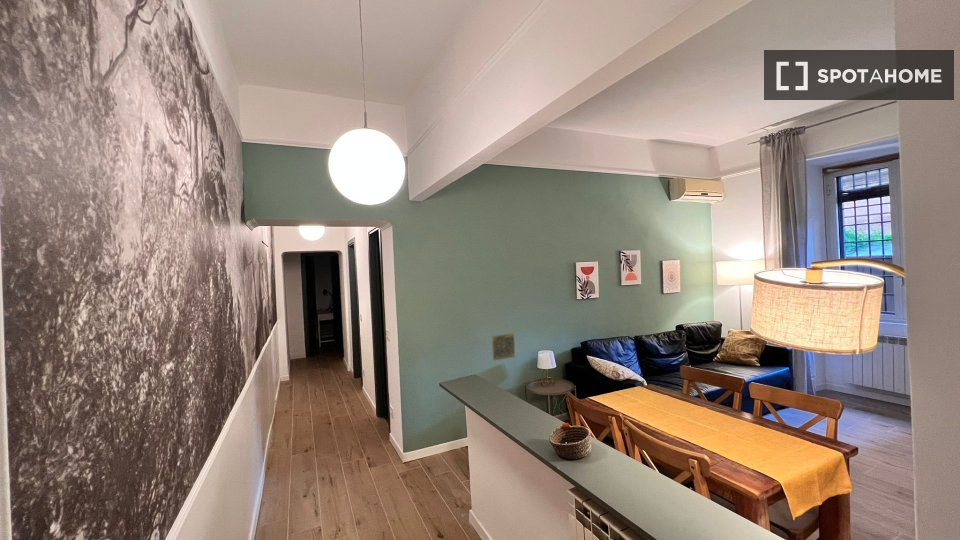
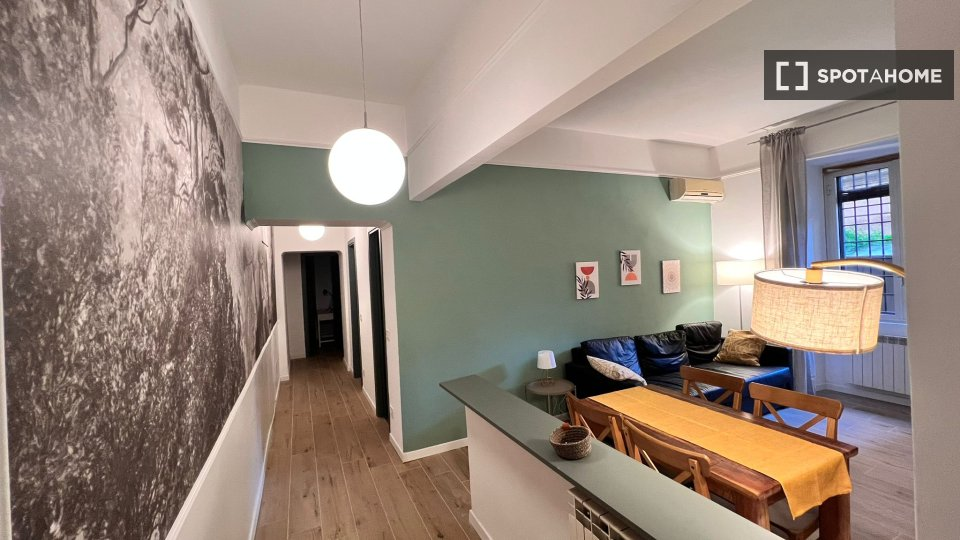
- decorative tile [491,332,516,362]
